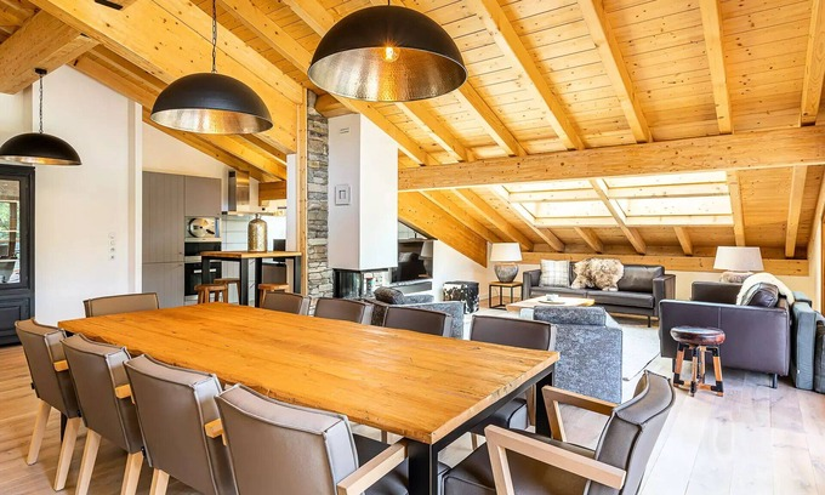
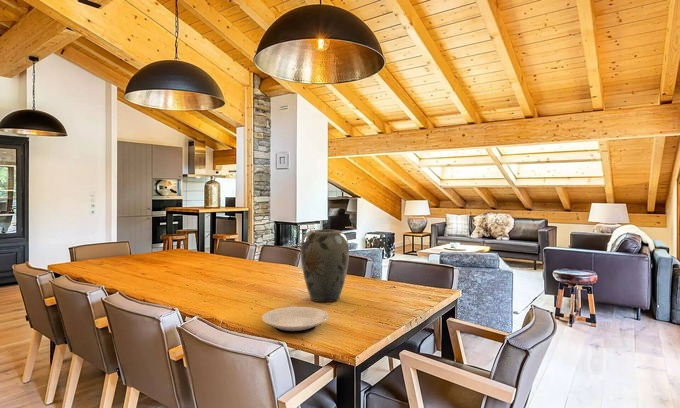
+ plate [261,306,330,334]
+ vase [299,229,350,303]
